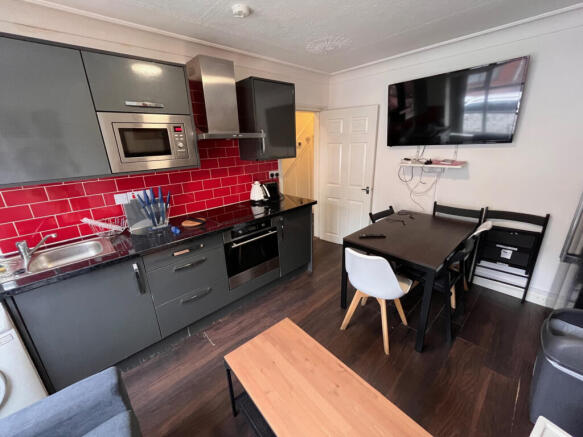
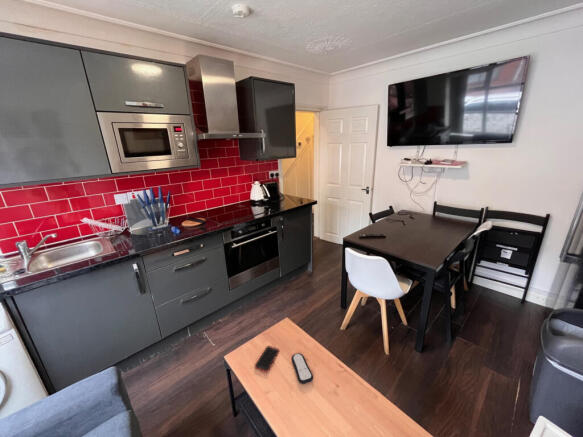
+ remote control [291,352,314,385]
+ cell phone [254,345,280,373]
